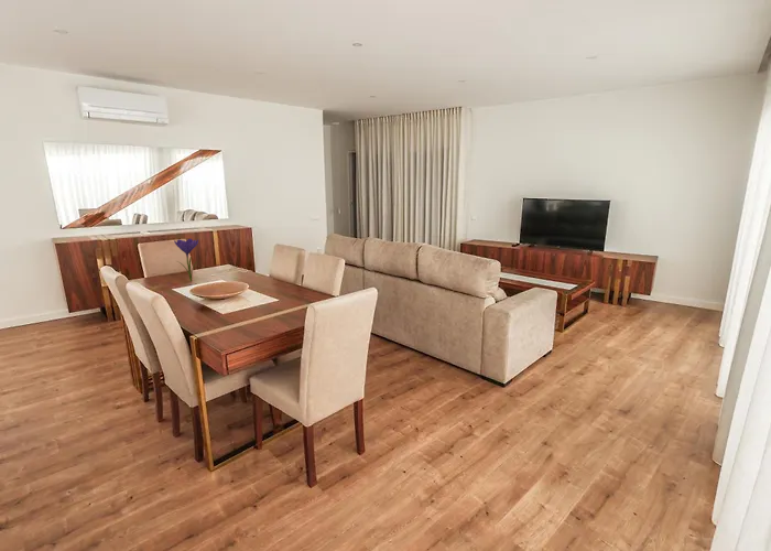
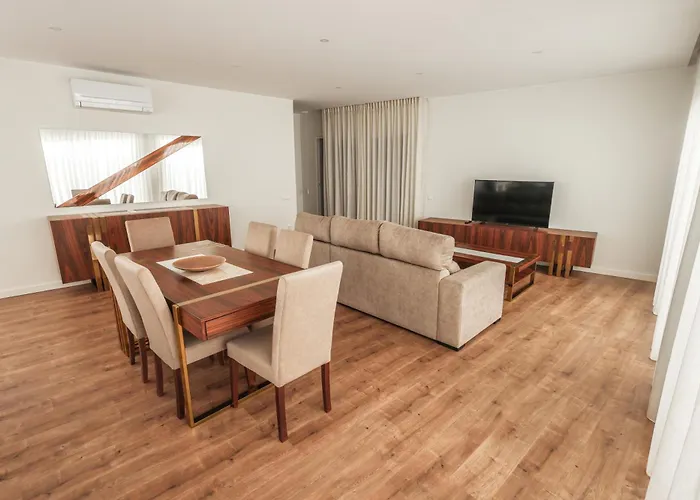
- flower [173,238,199,282]
